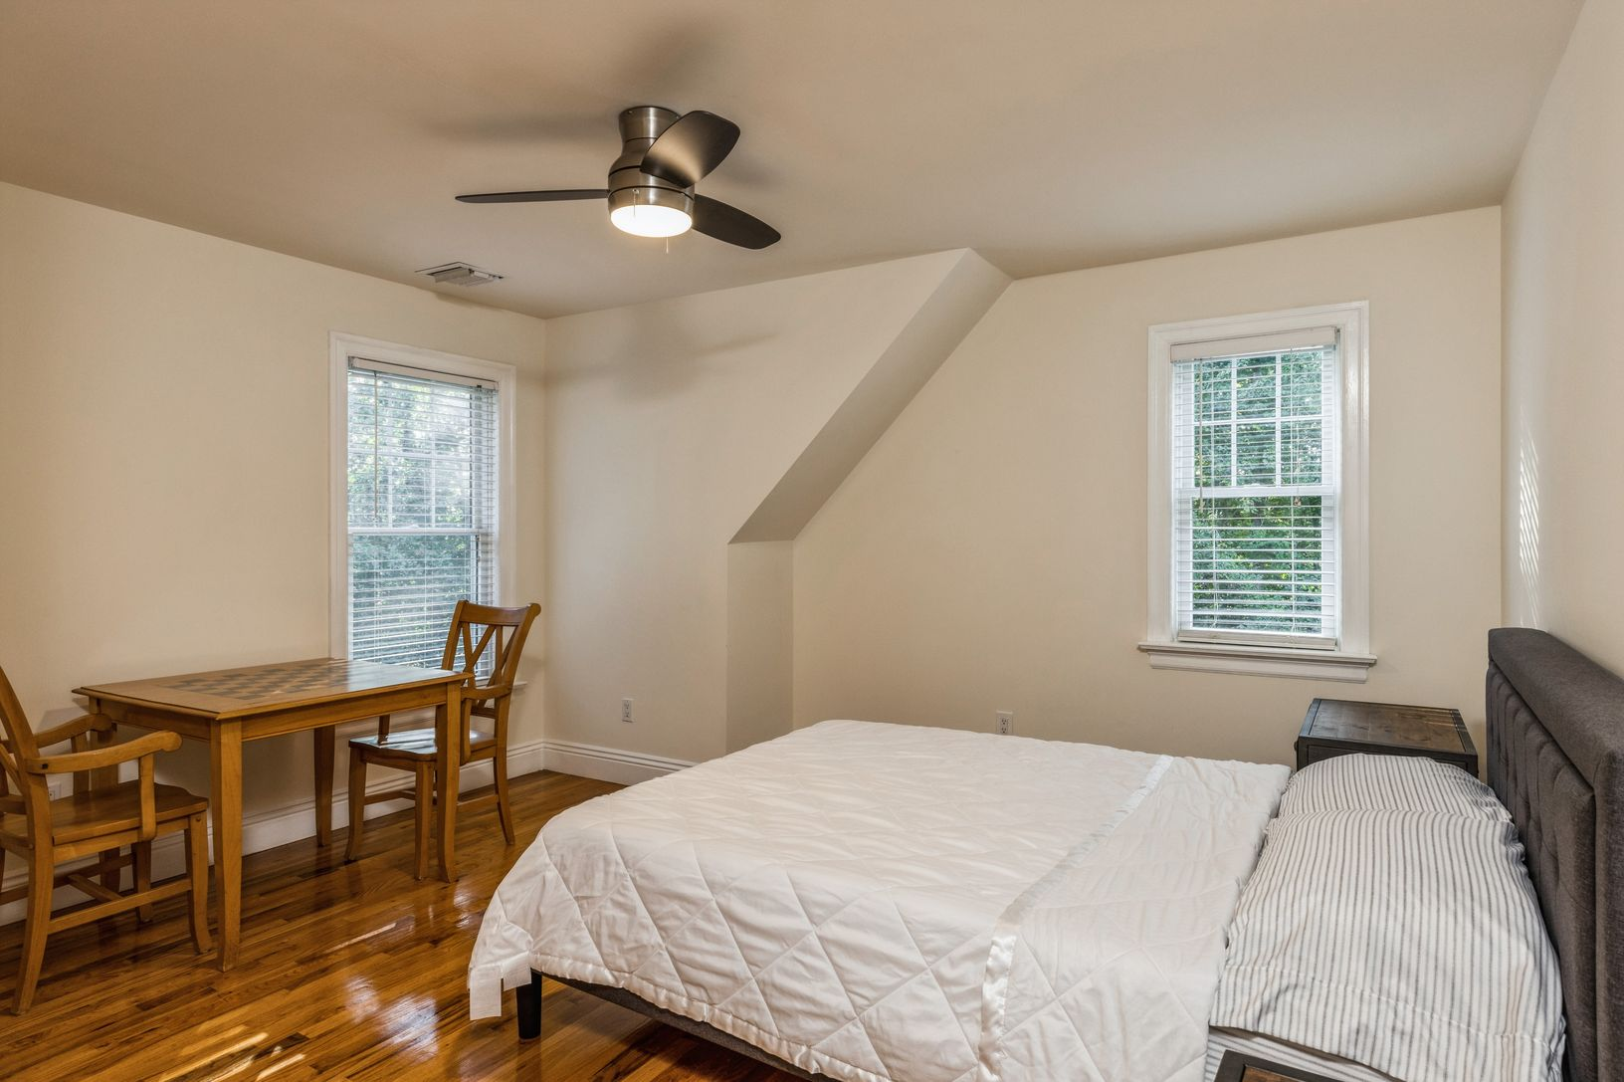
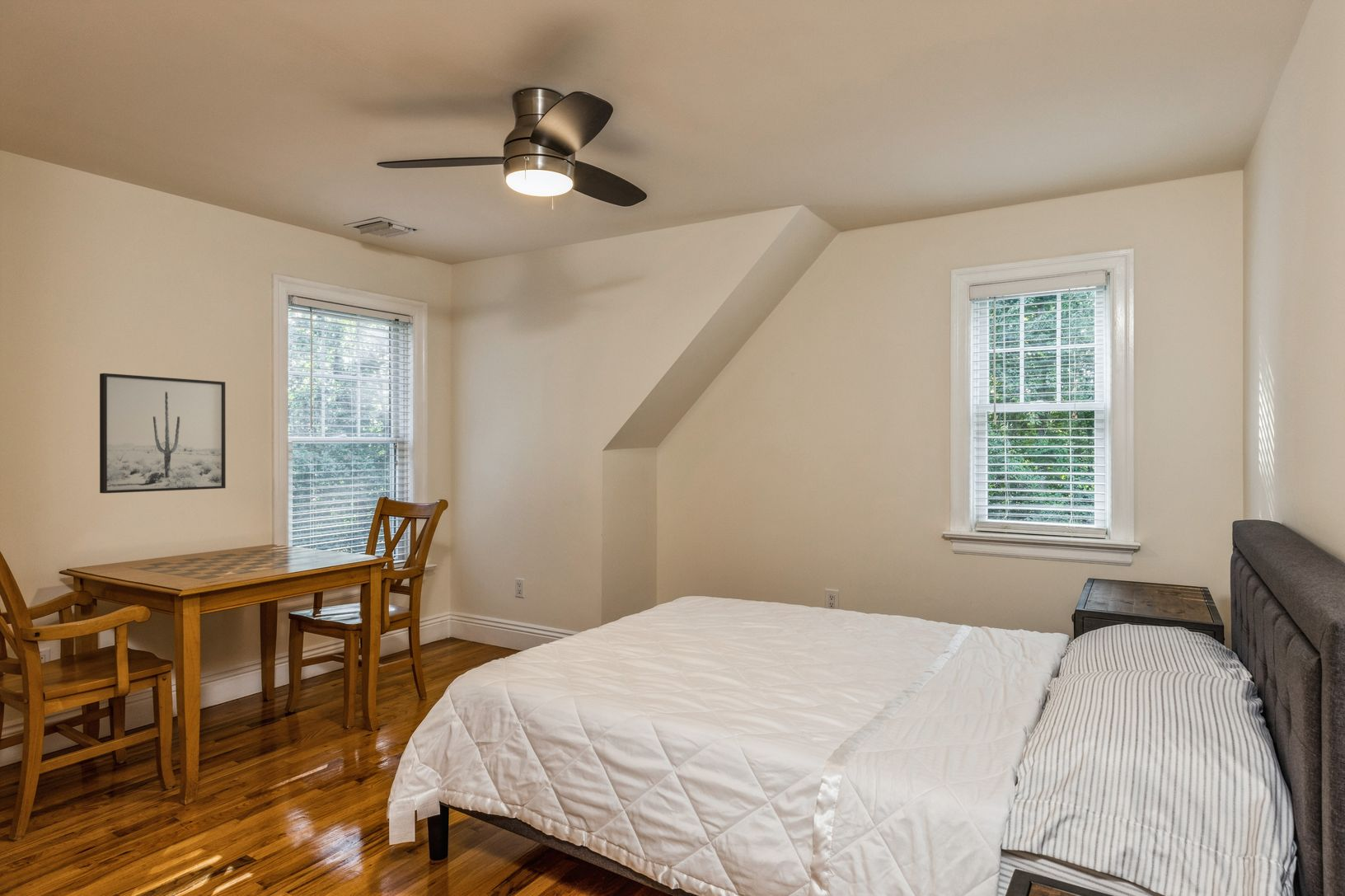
+ wall art [99,373,227,494]
